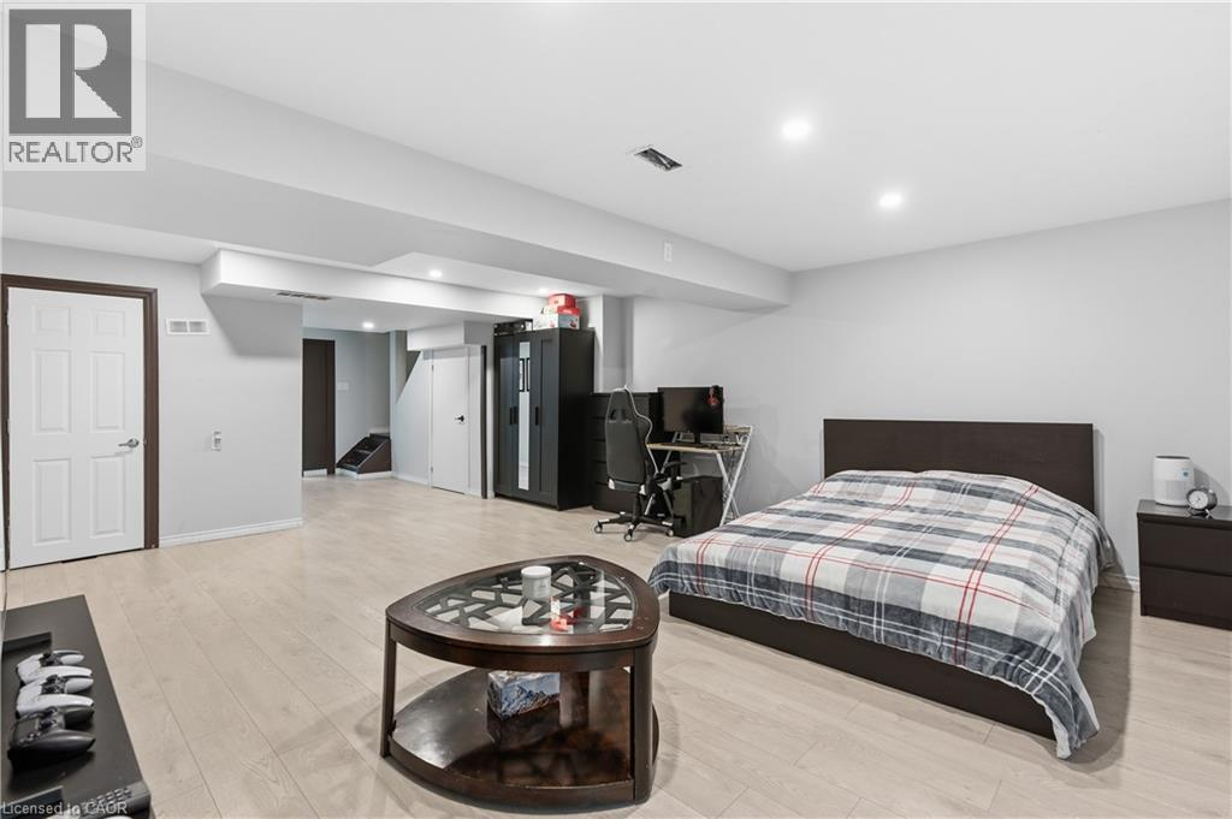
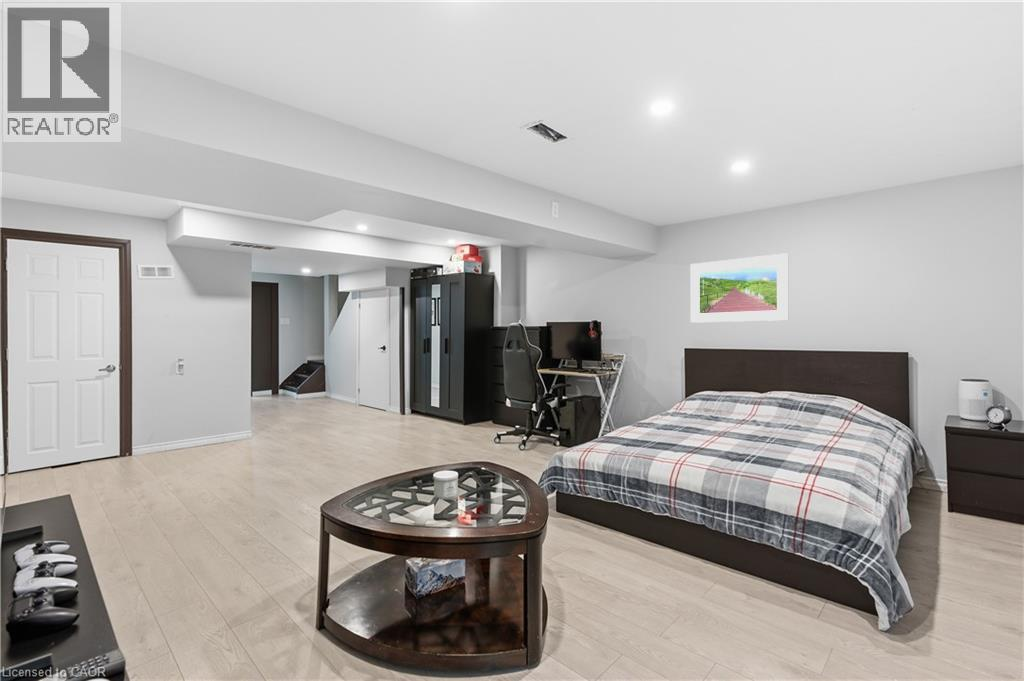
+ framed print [690,252,790,324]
